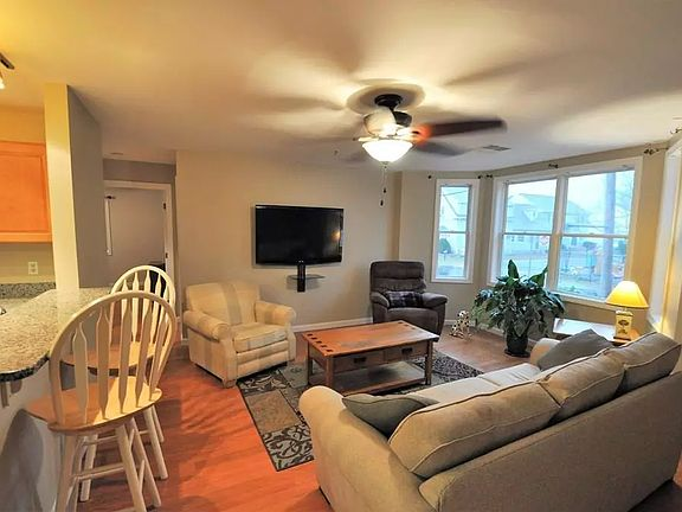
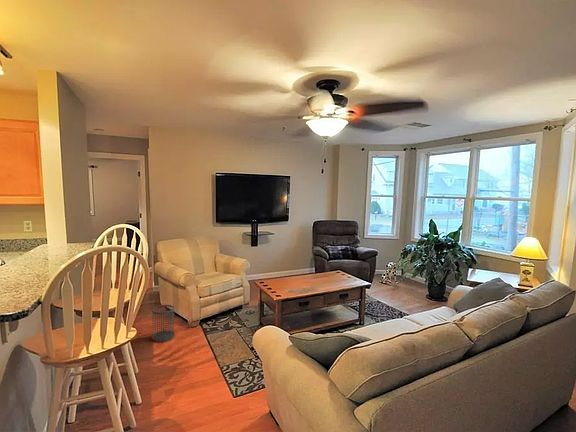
+ wastebasket [151,304,175,343]
